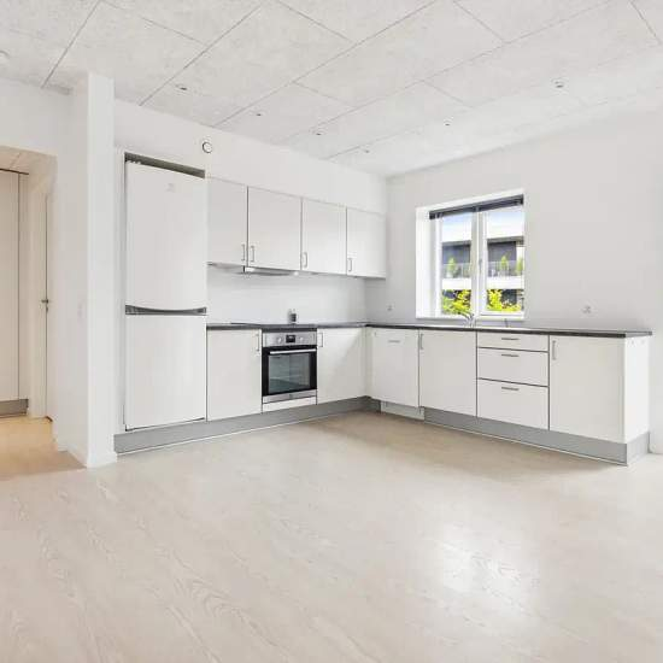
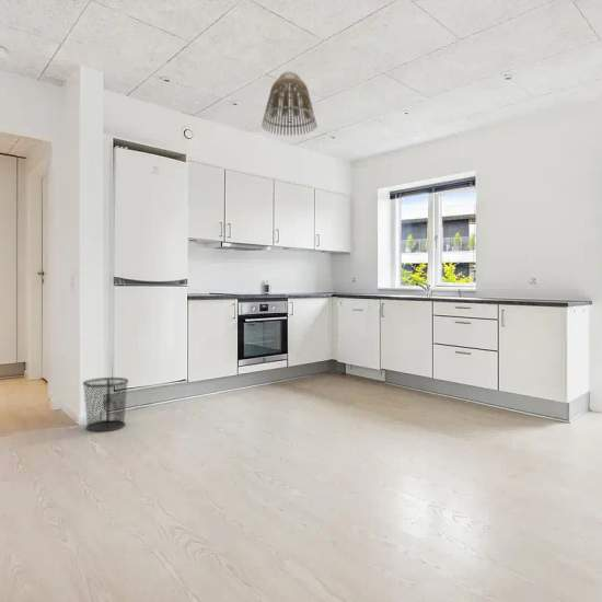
+ waste bin [81,377,129,432]
+ lamp shade [261,70,319,137]
